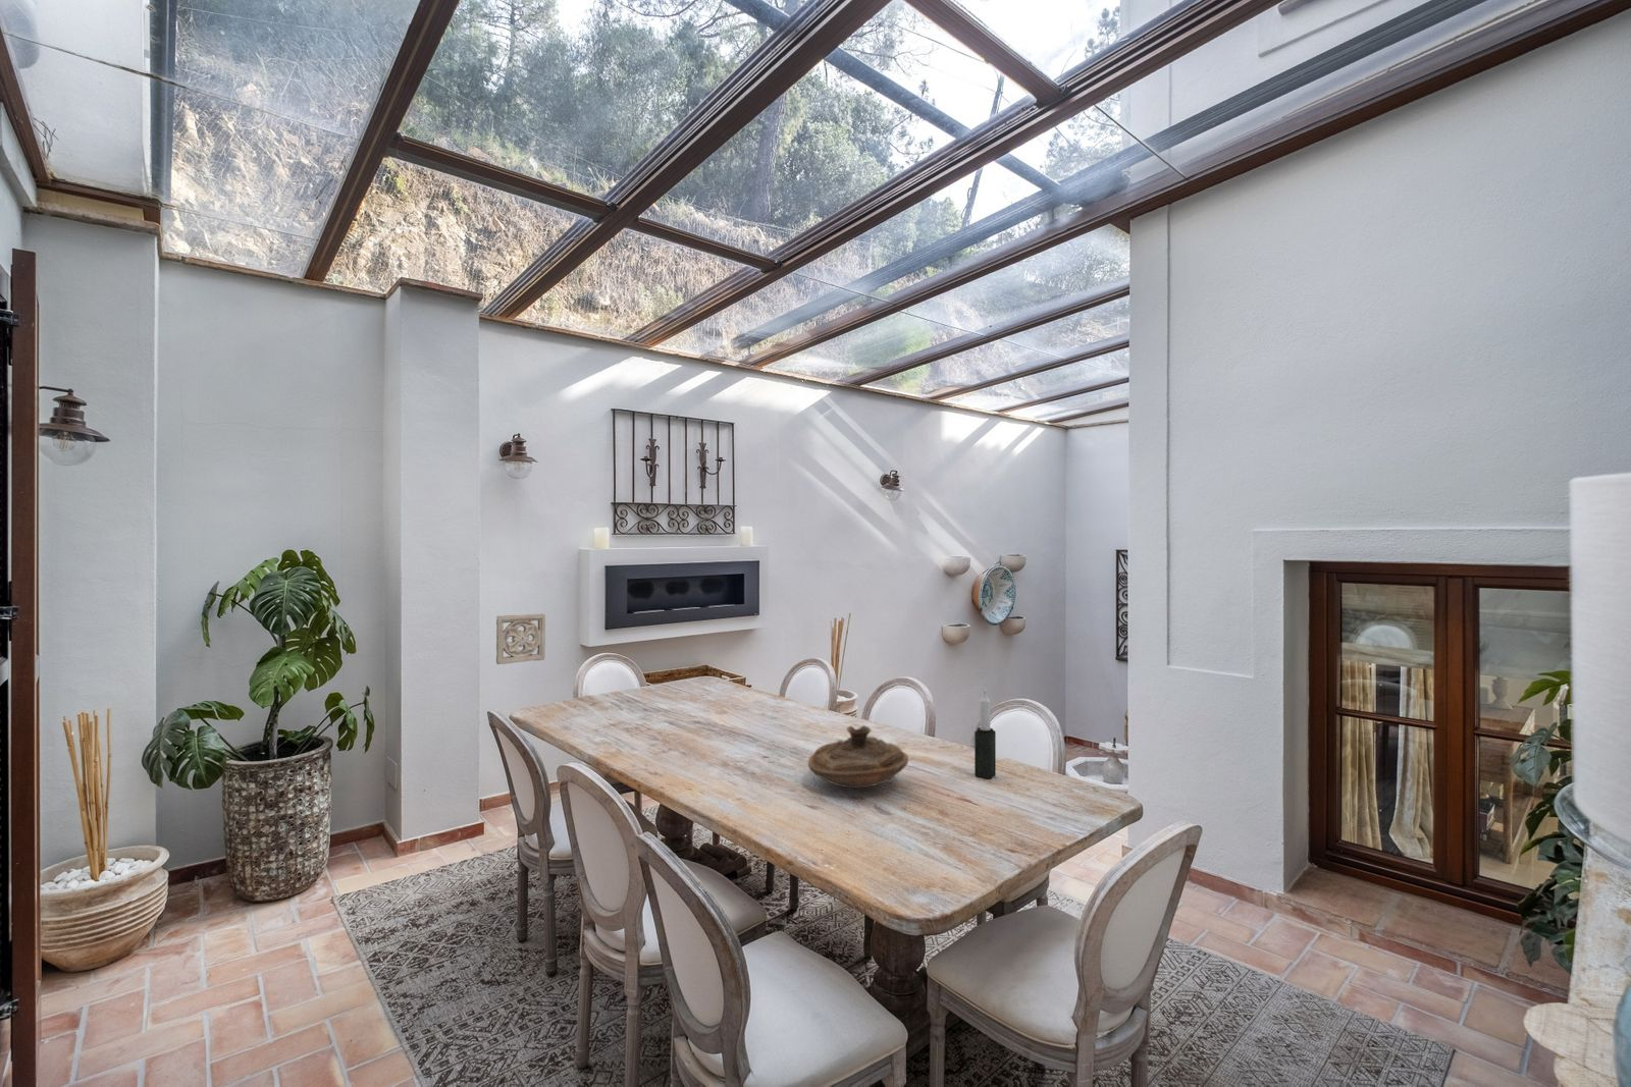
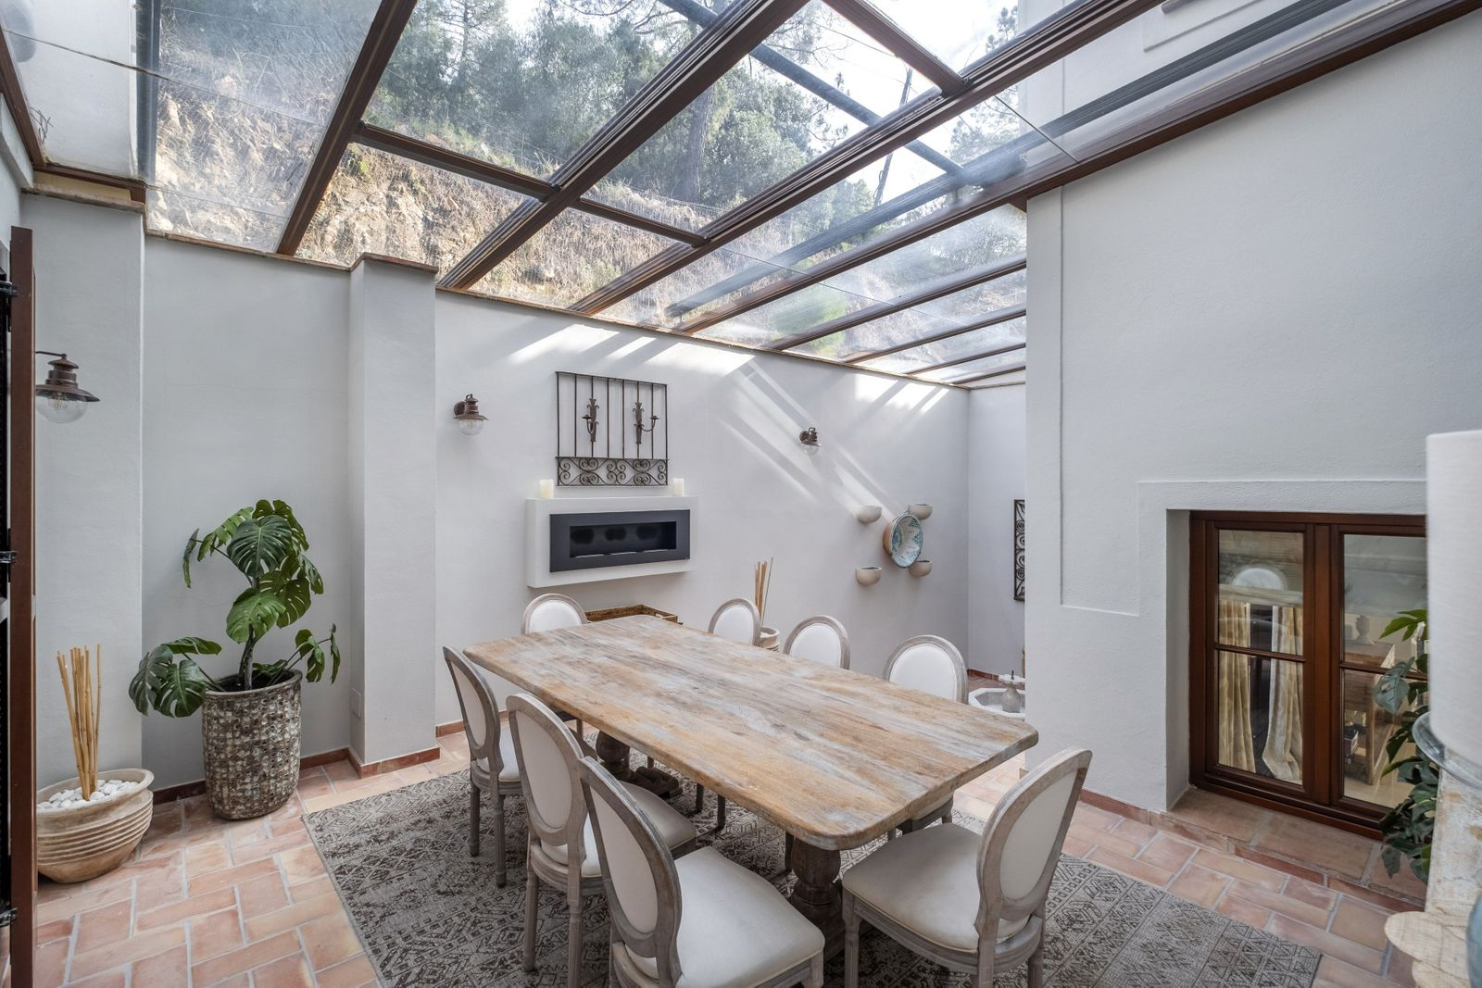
- decorative bowl [807,724,909,790]
- wall ornament [495,614,546,665]
- candle [973,689,998,779]
